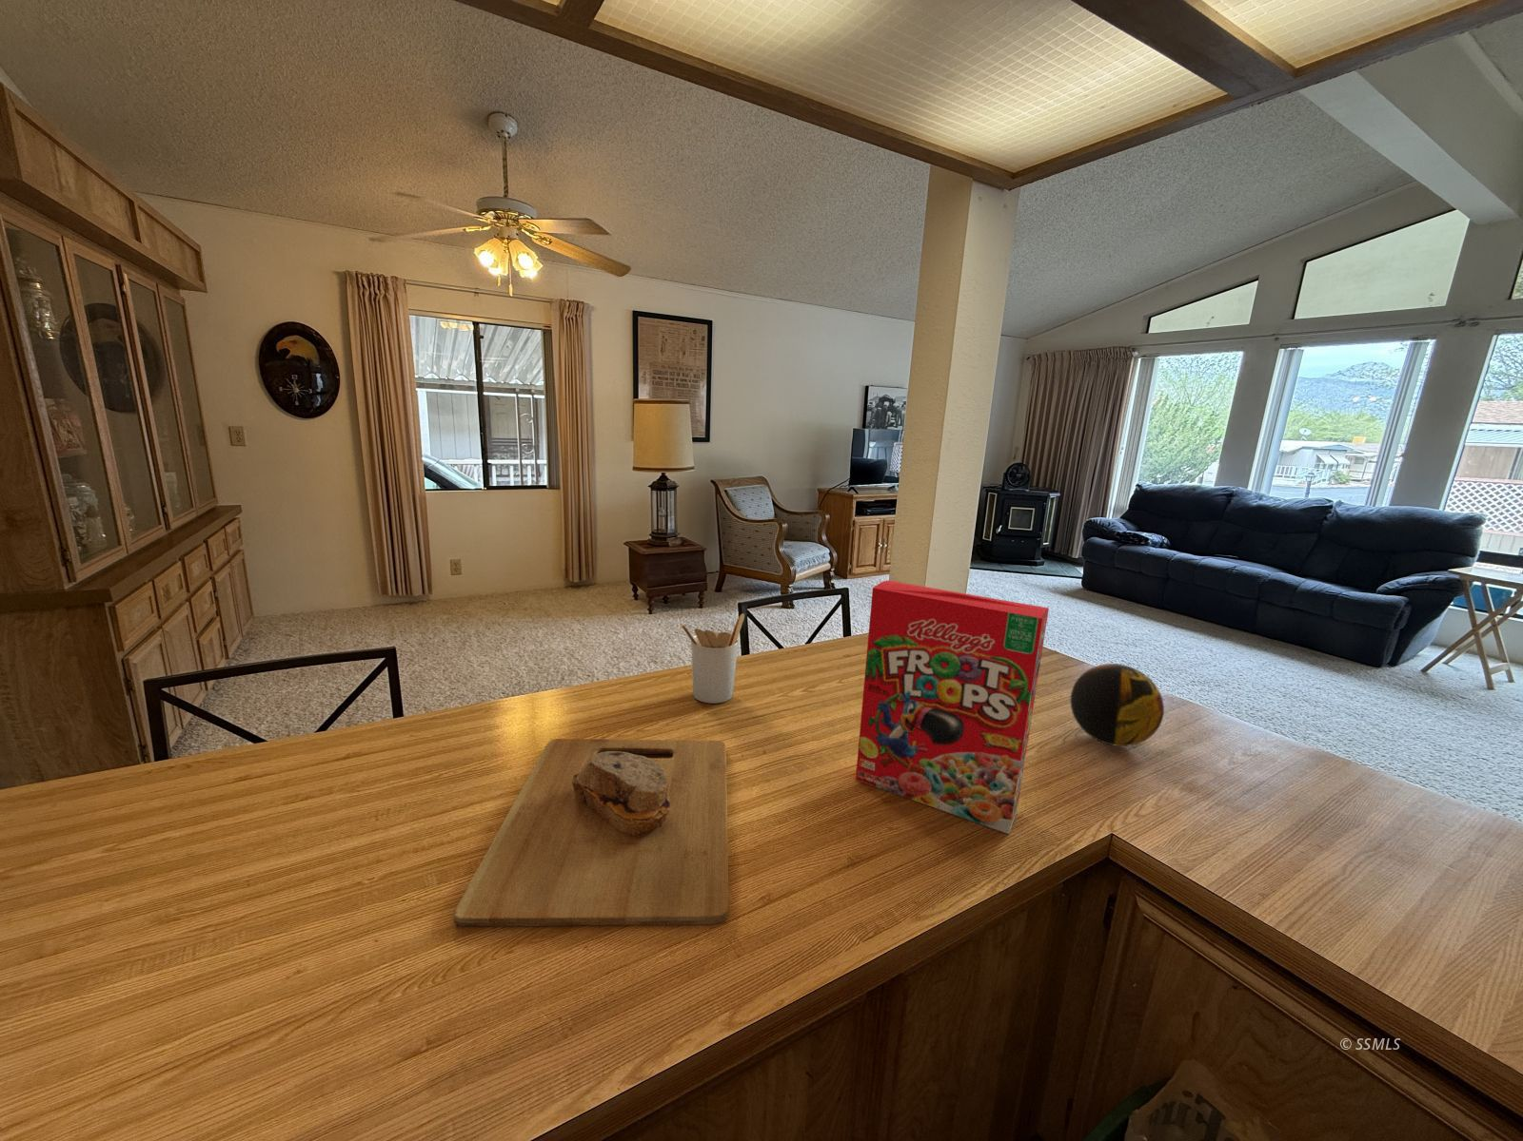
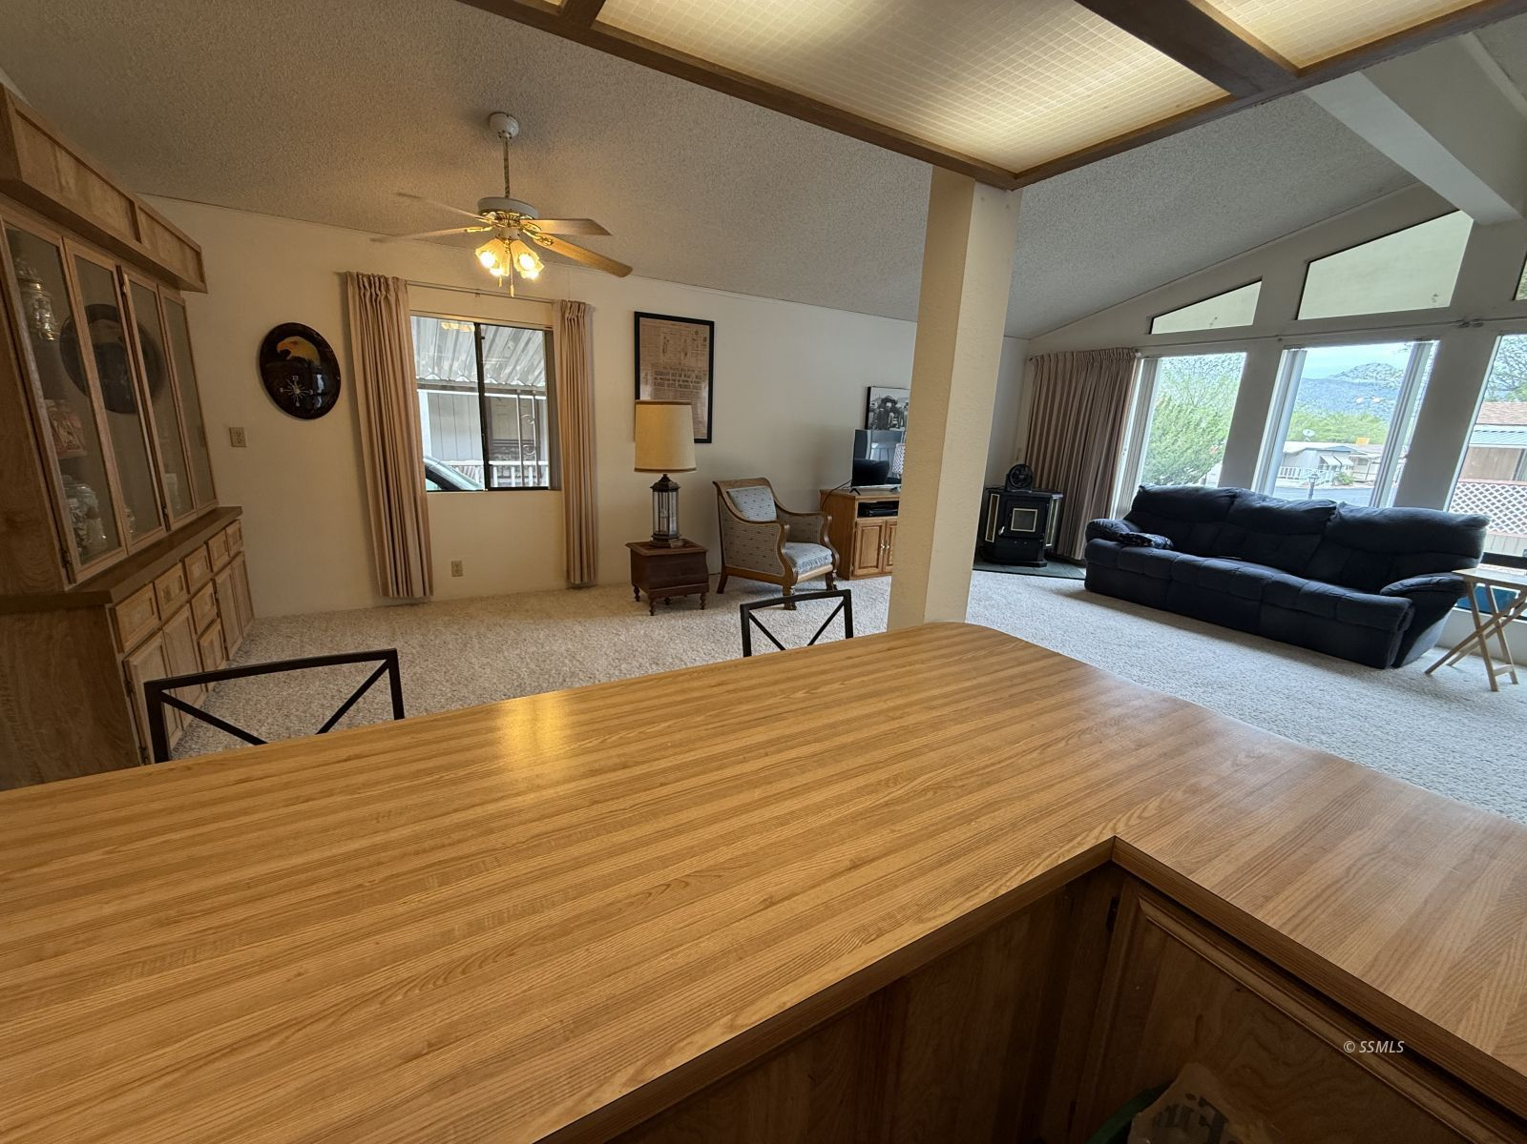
- utensil holder [681,614,746,705]
- decorative orb [1068,663,1166,748]
- cutting board [453,738,730,928]
- cereal box [855,580,1051,835]
